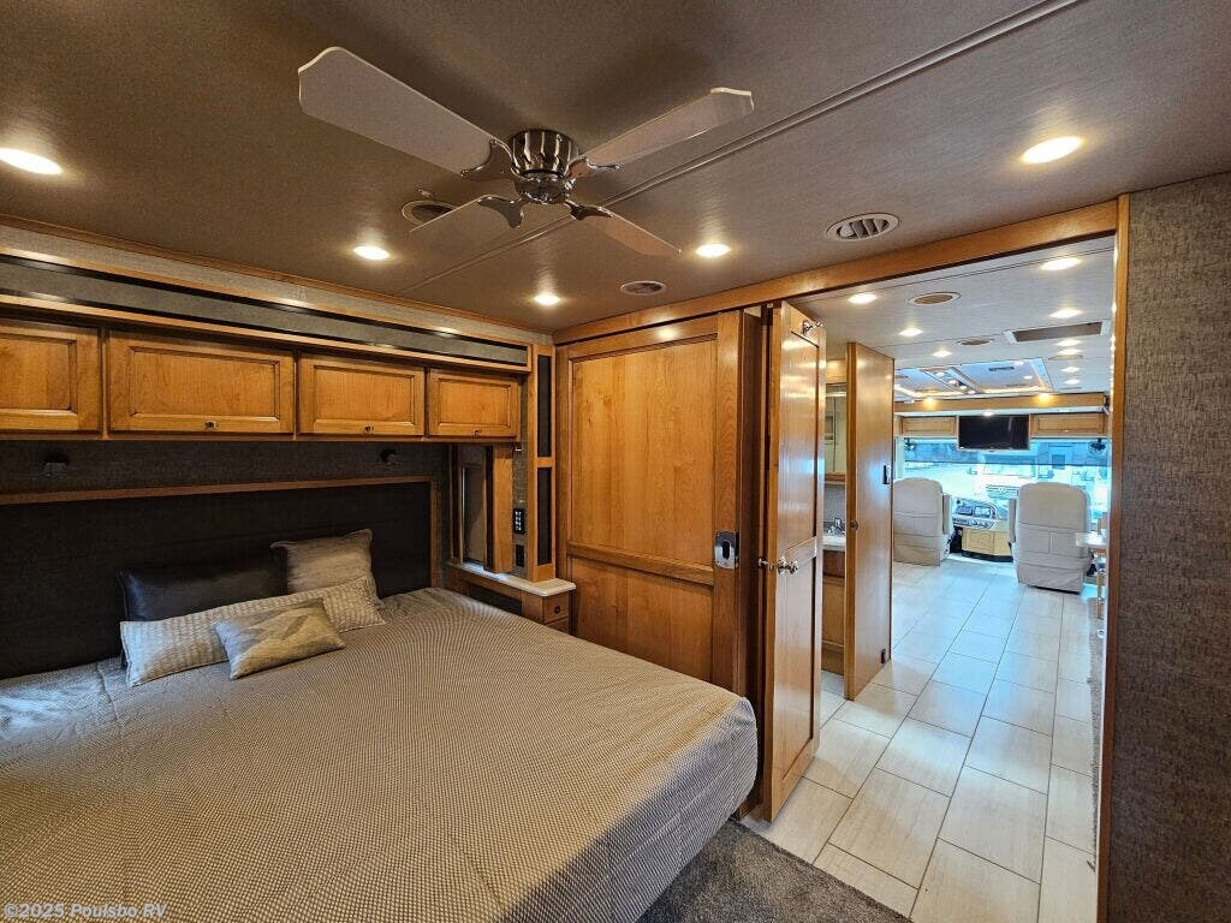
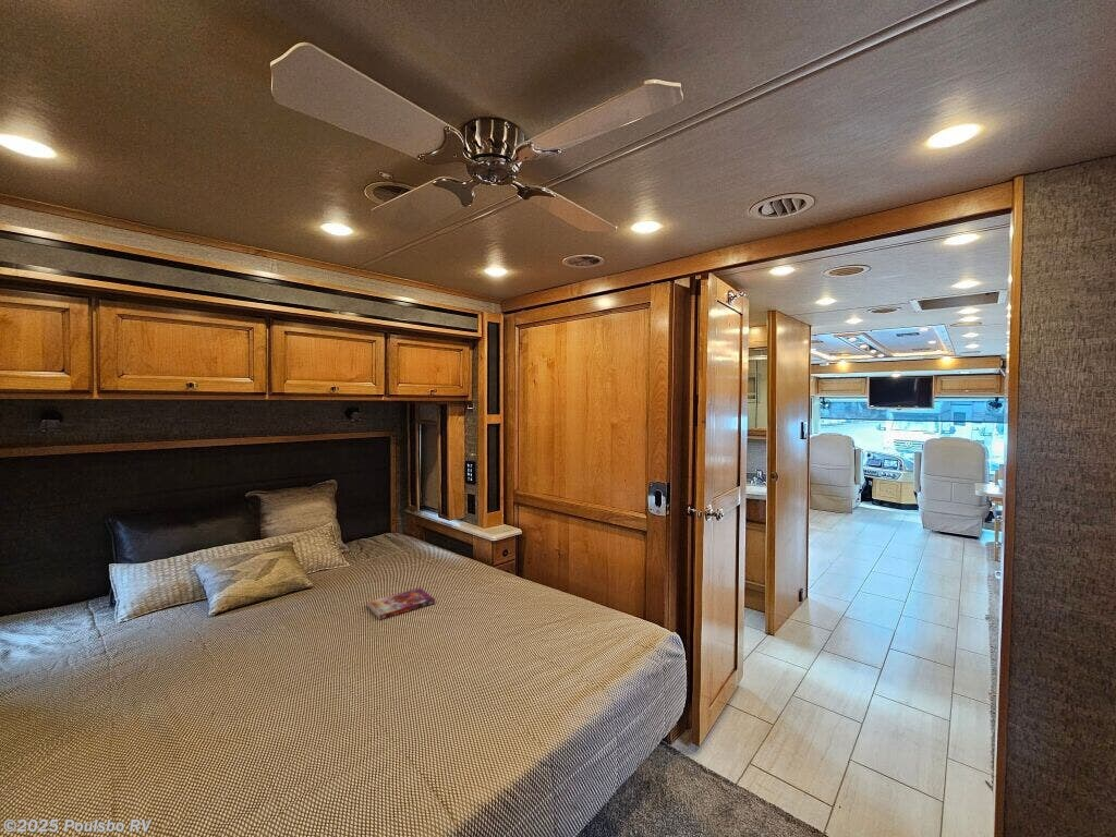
+ book [366,586,436,621]
